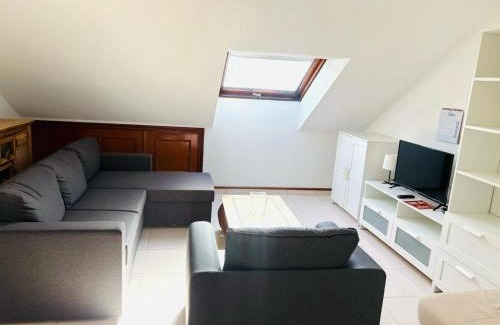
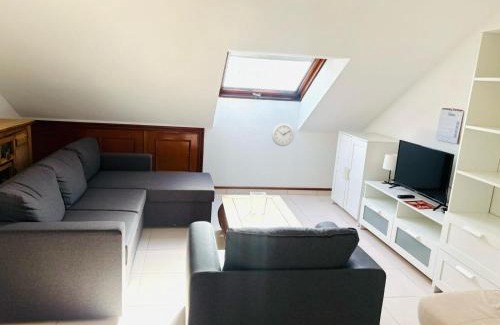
+ wall clock [271,122,295,147]
